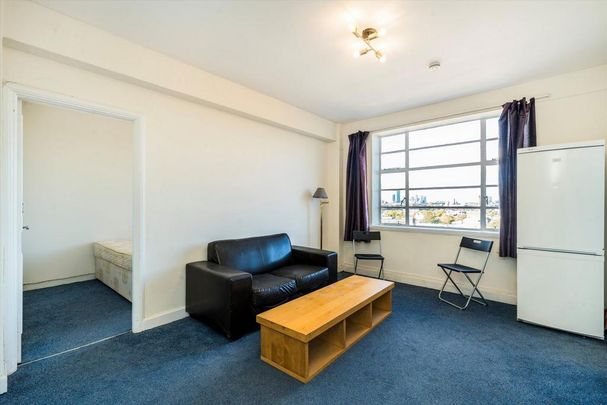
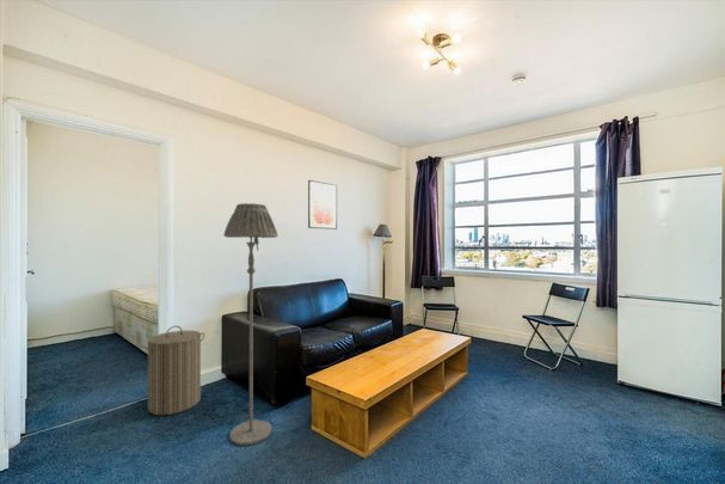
+ floor lamp [222,202,279,447]
+ laundry hamper [141,325,207,416]
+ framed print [307,179,338,231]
